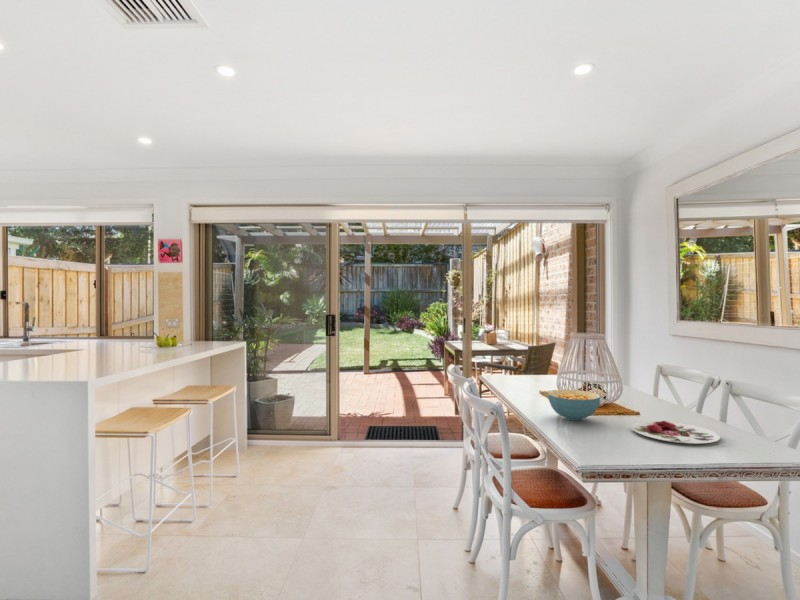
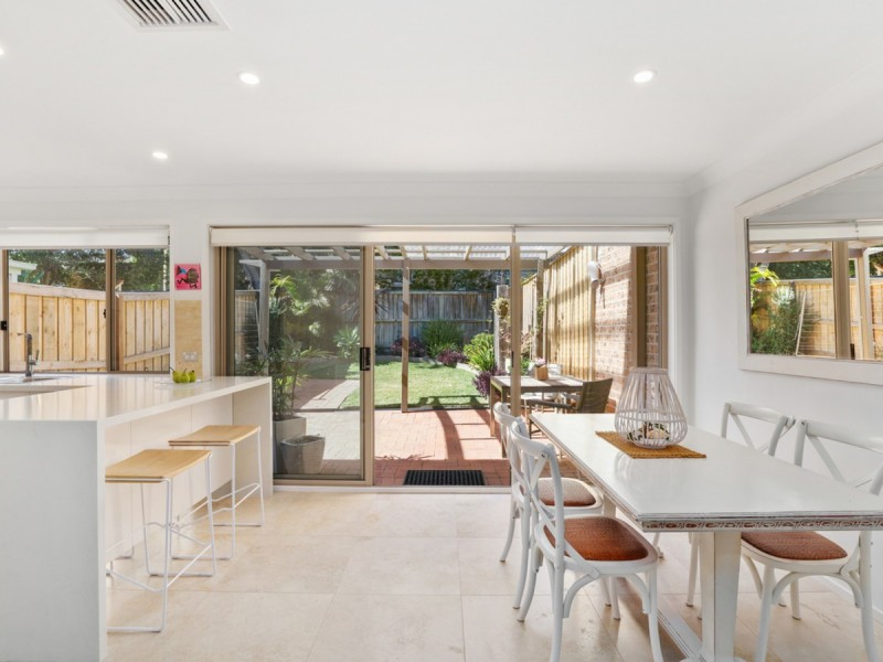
- plate [630,420,721,445]
- cereal bowl [547,389,601,422]
